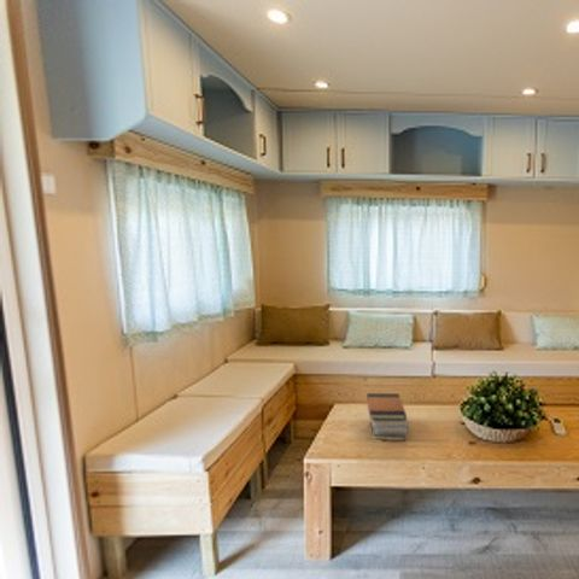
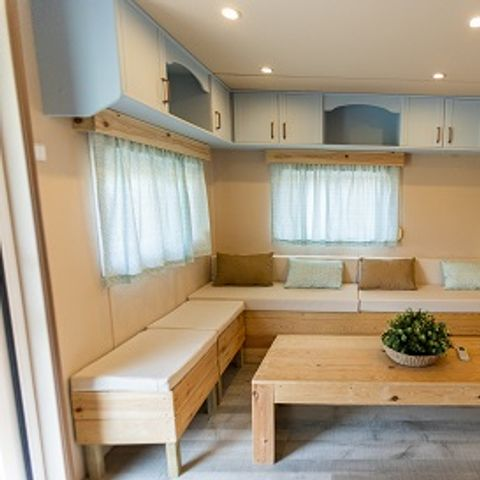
- book stack [365,392,410,443]
